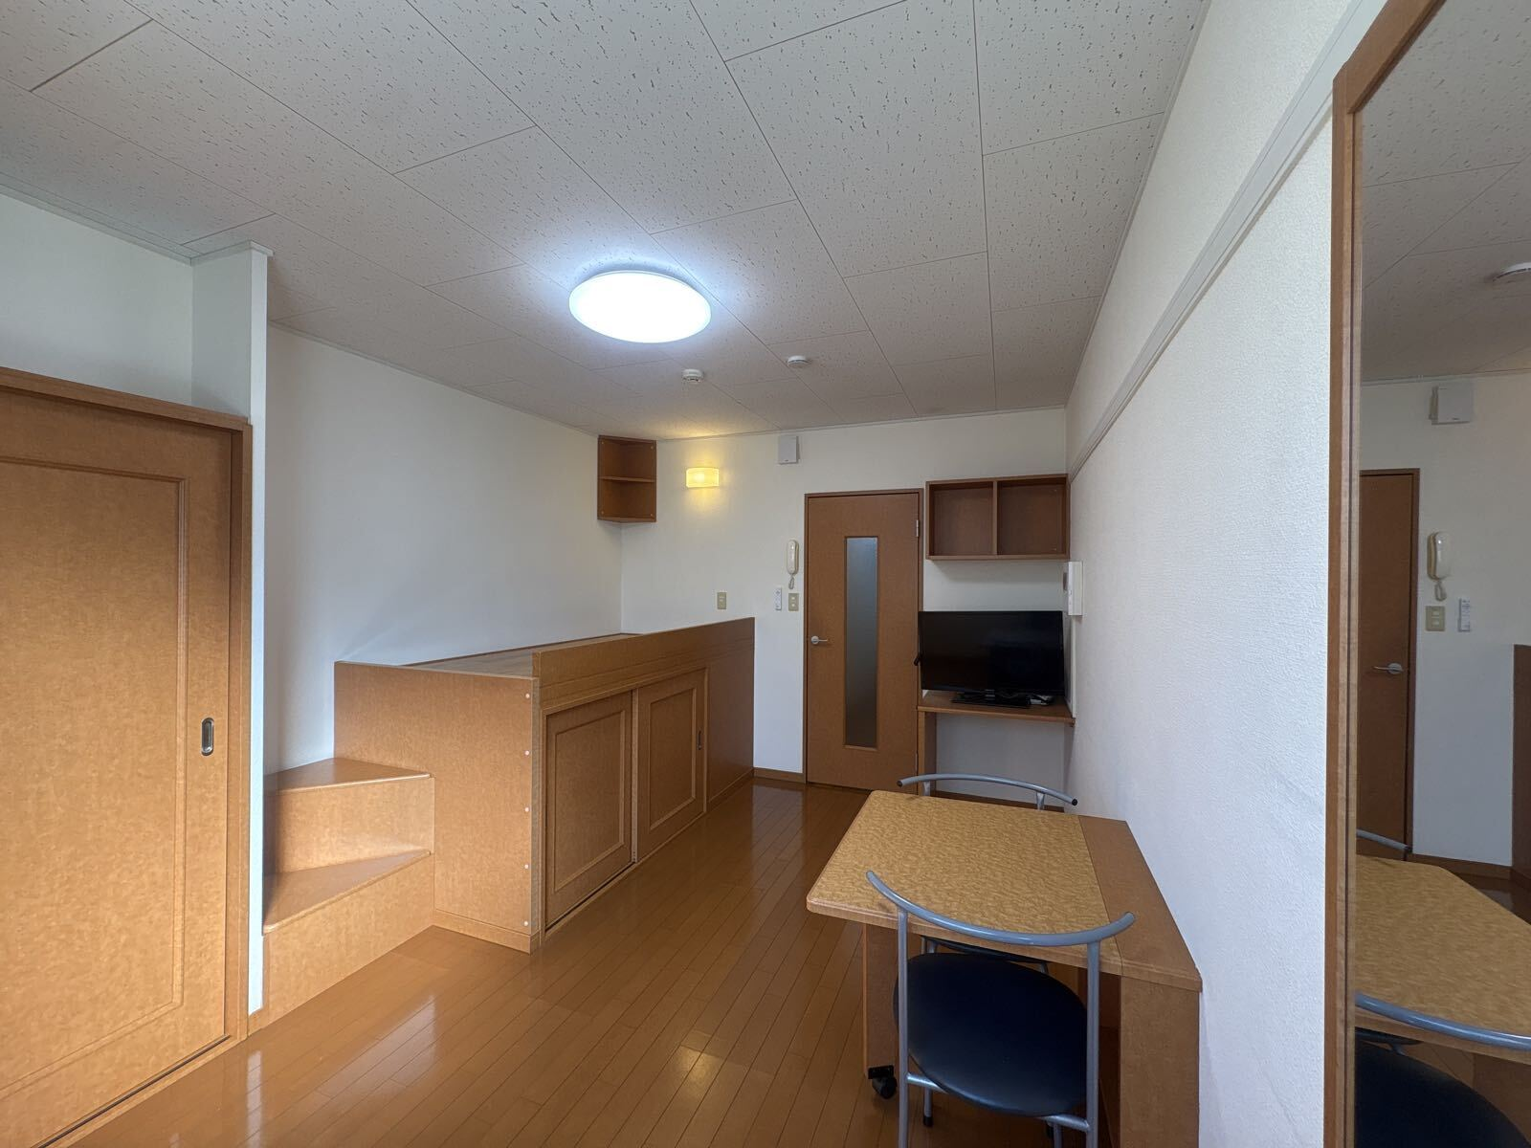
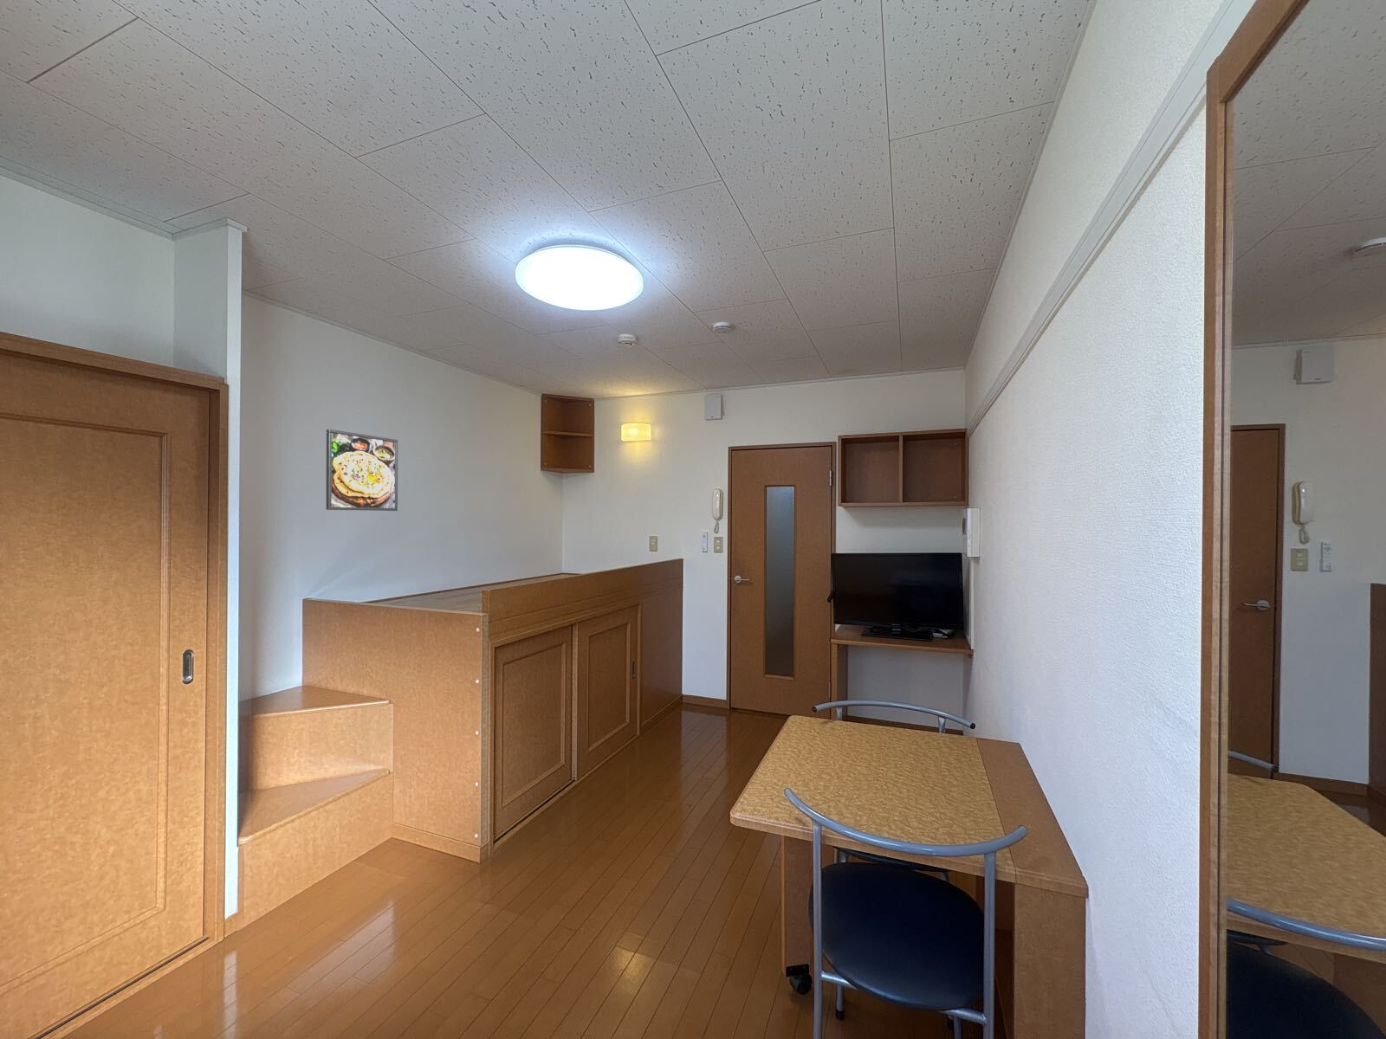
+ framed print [325,429,398,512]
